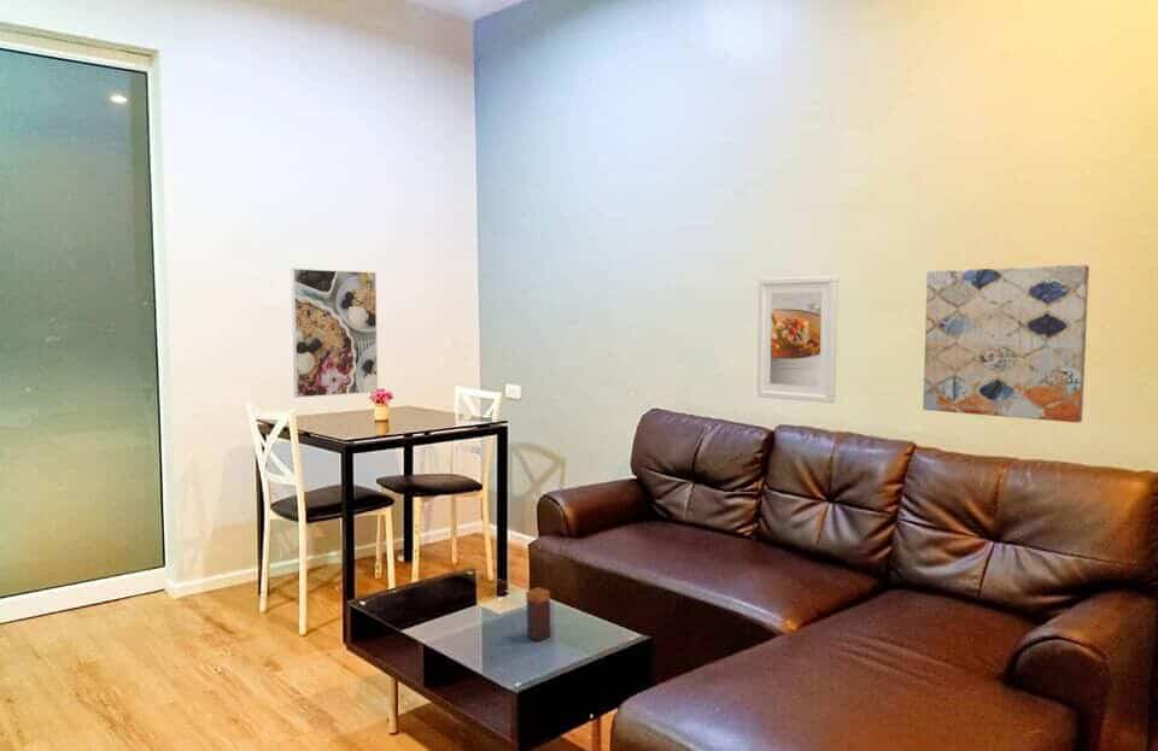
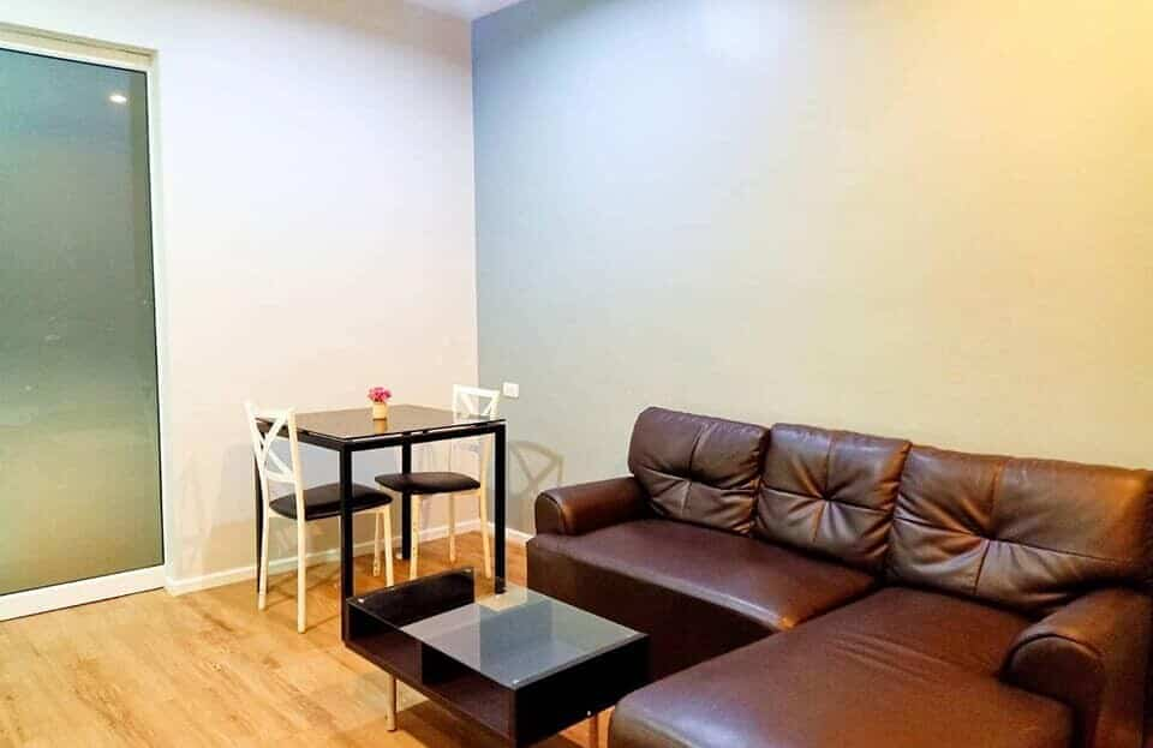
- wall art [922,264,1090,424]
- candle [525,586,551,643]
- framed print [290,268,379,399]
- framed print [756,275,840,404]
